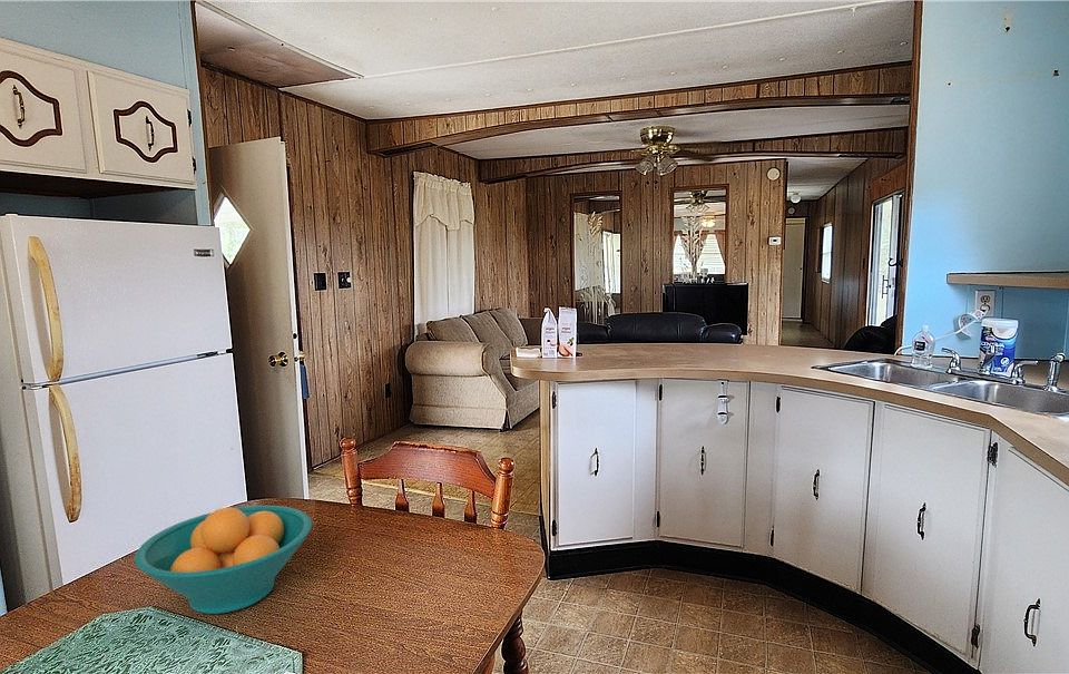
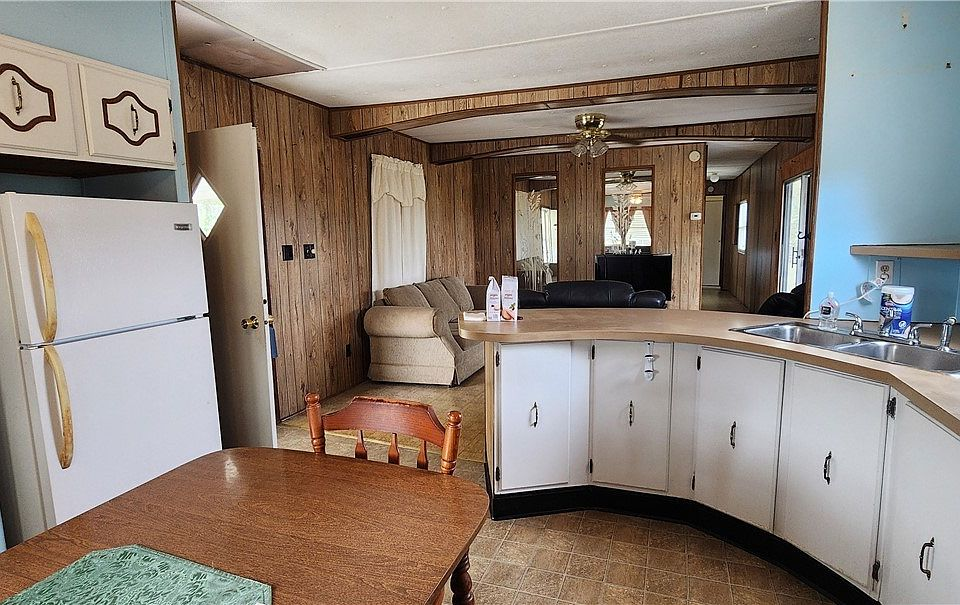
- fruit bowl [134,505,313,615]
